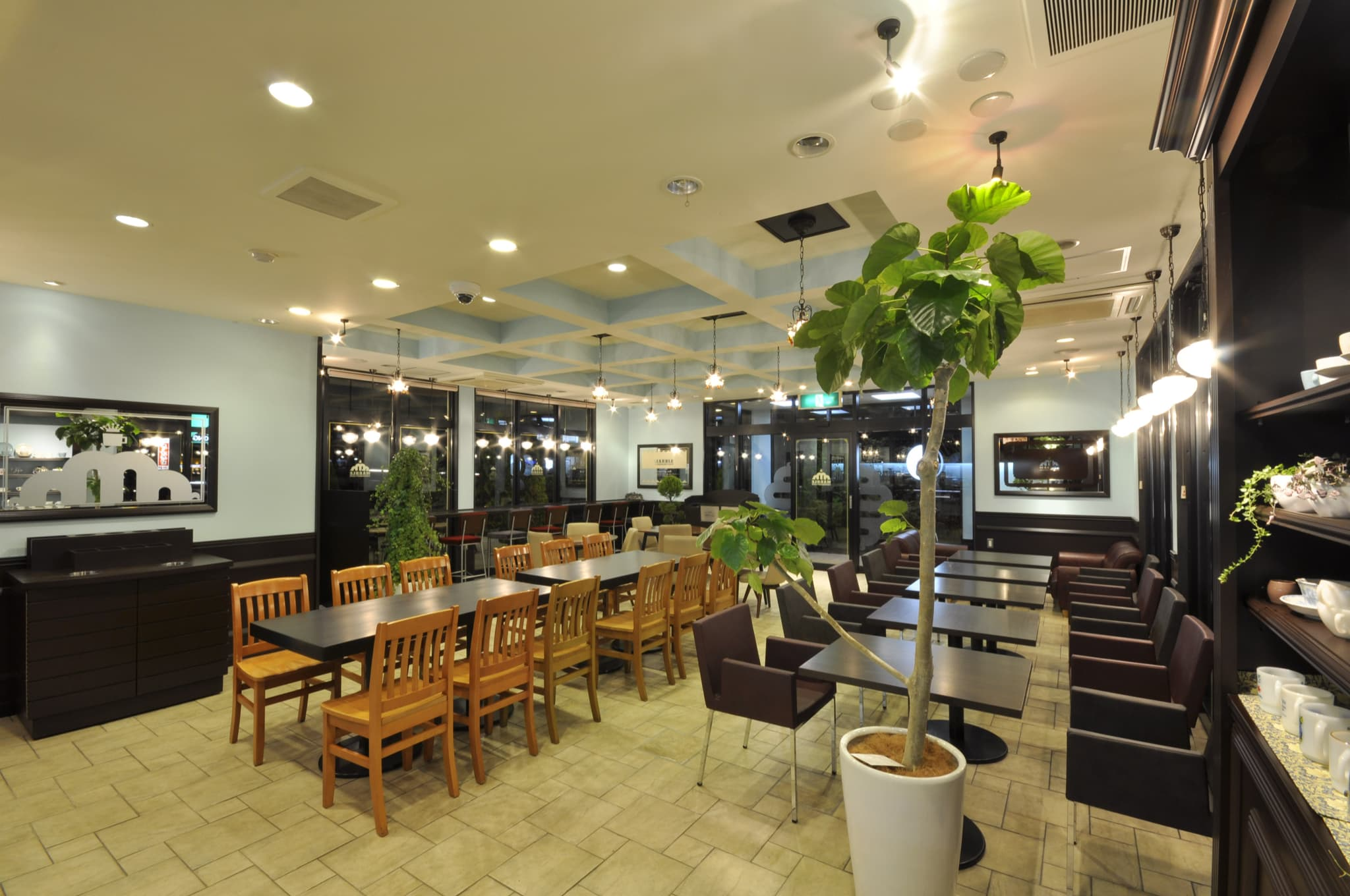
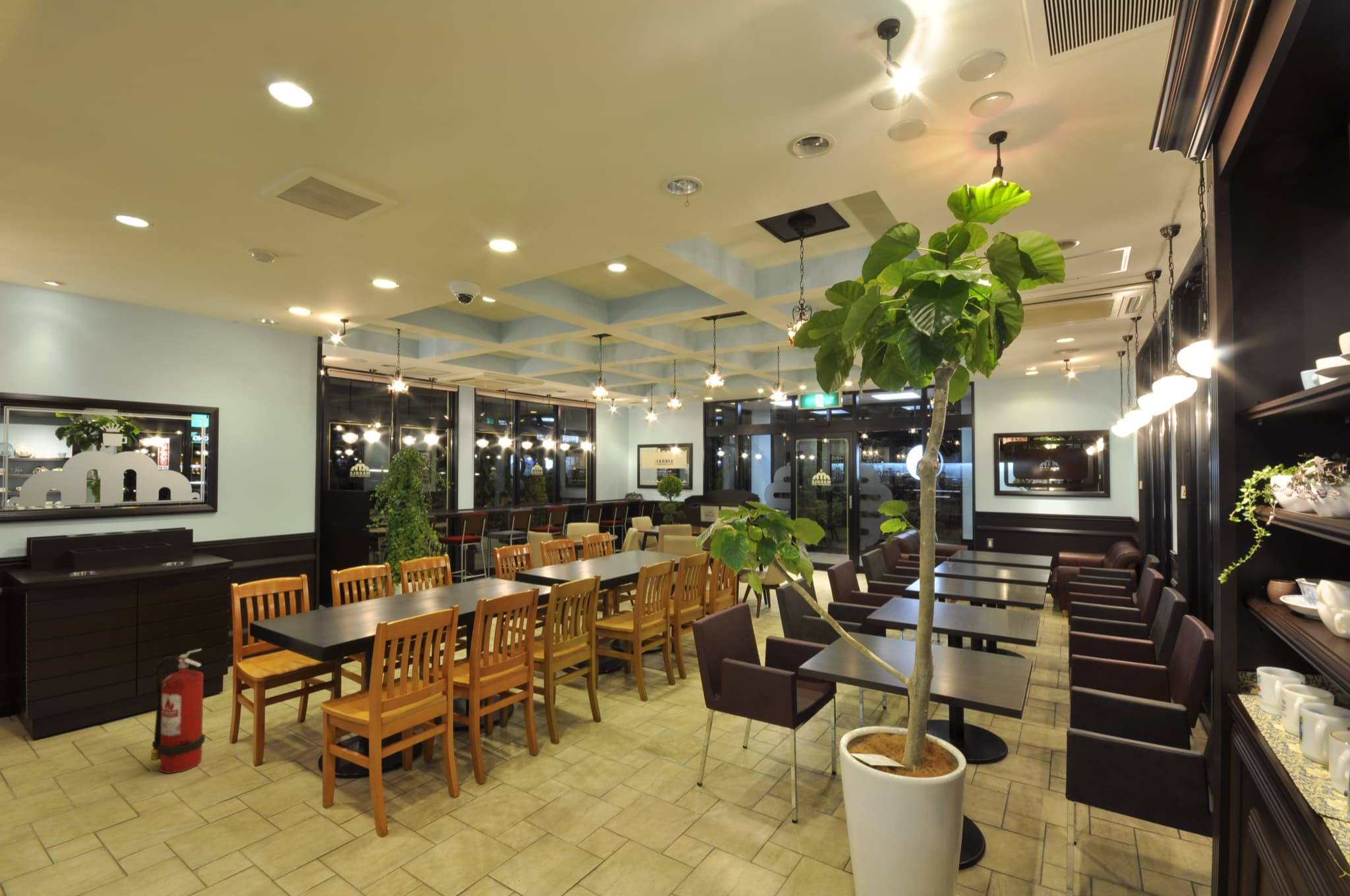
+ fire extinguisher [150,648,206,774]
